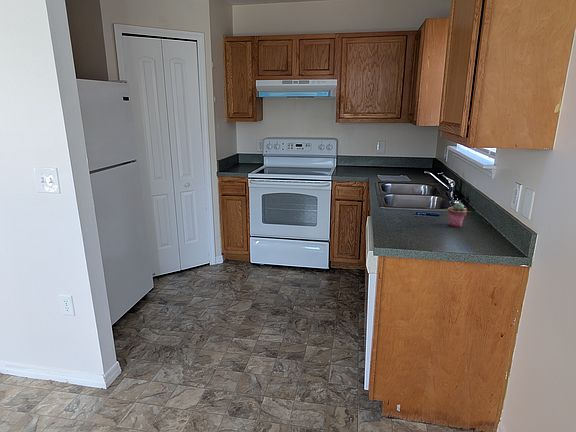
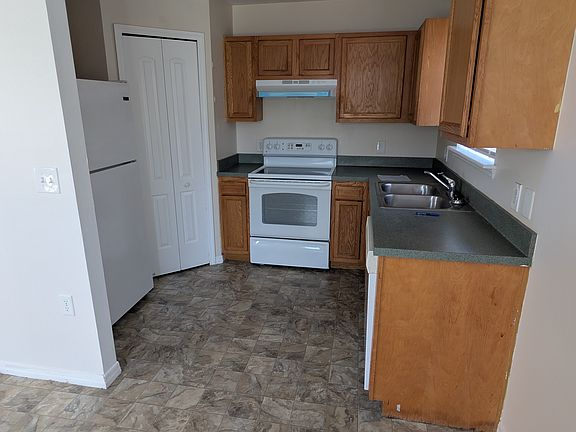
- potted succulent [447,202,468,228]
